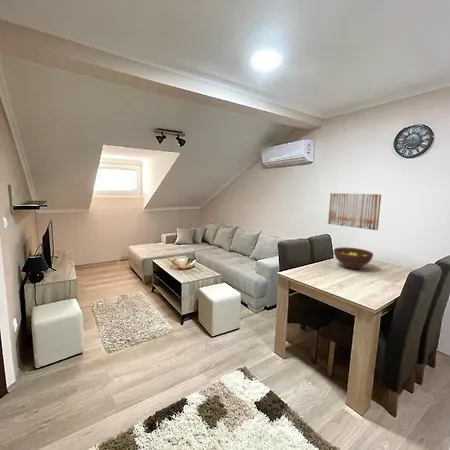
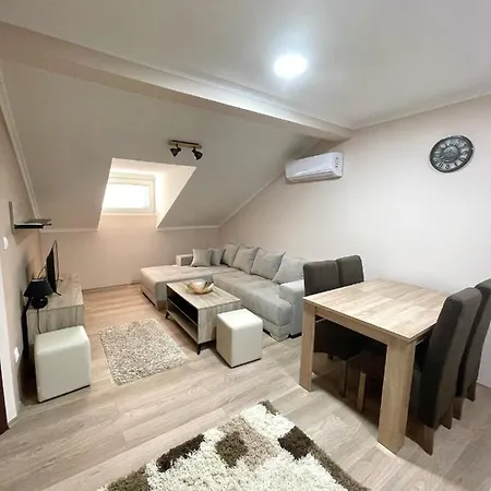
- fruit bowl [333,246,374,270]
- wall art [327,192,382,231]
